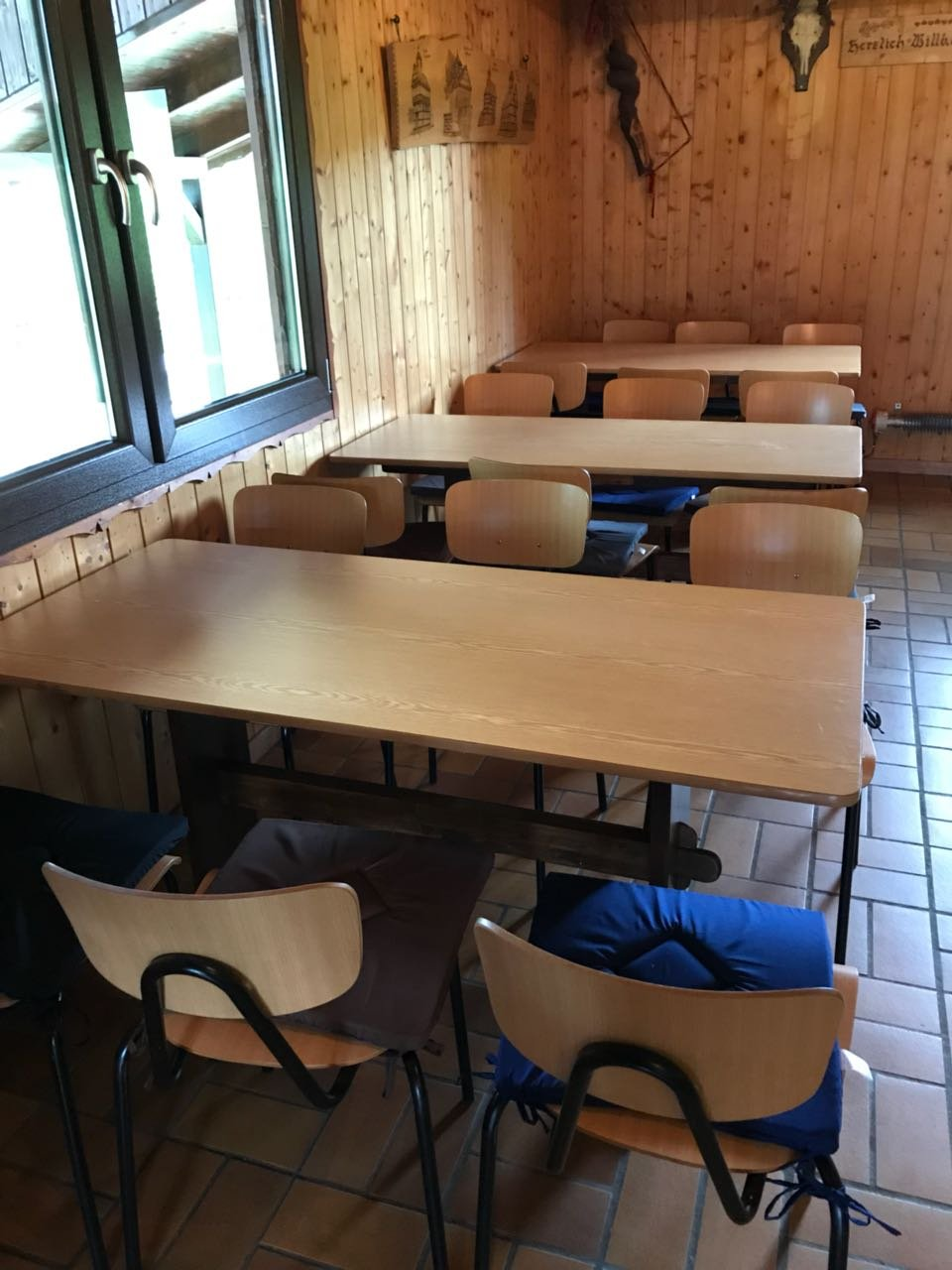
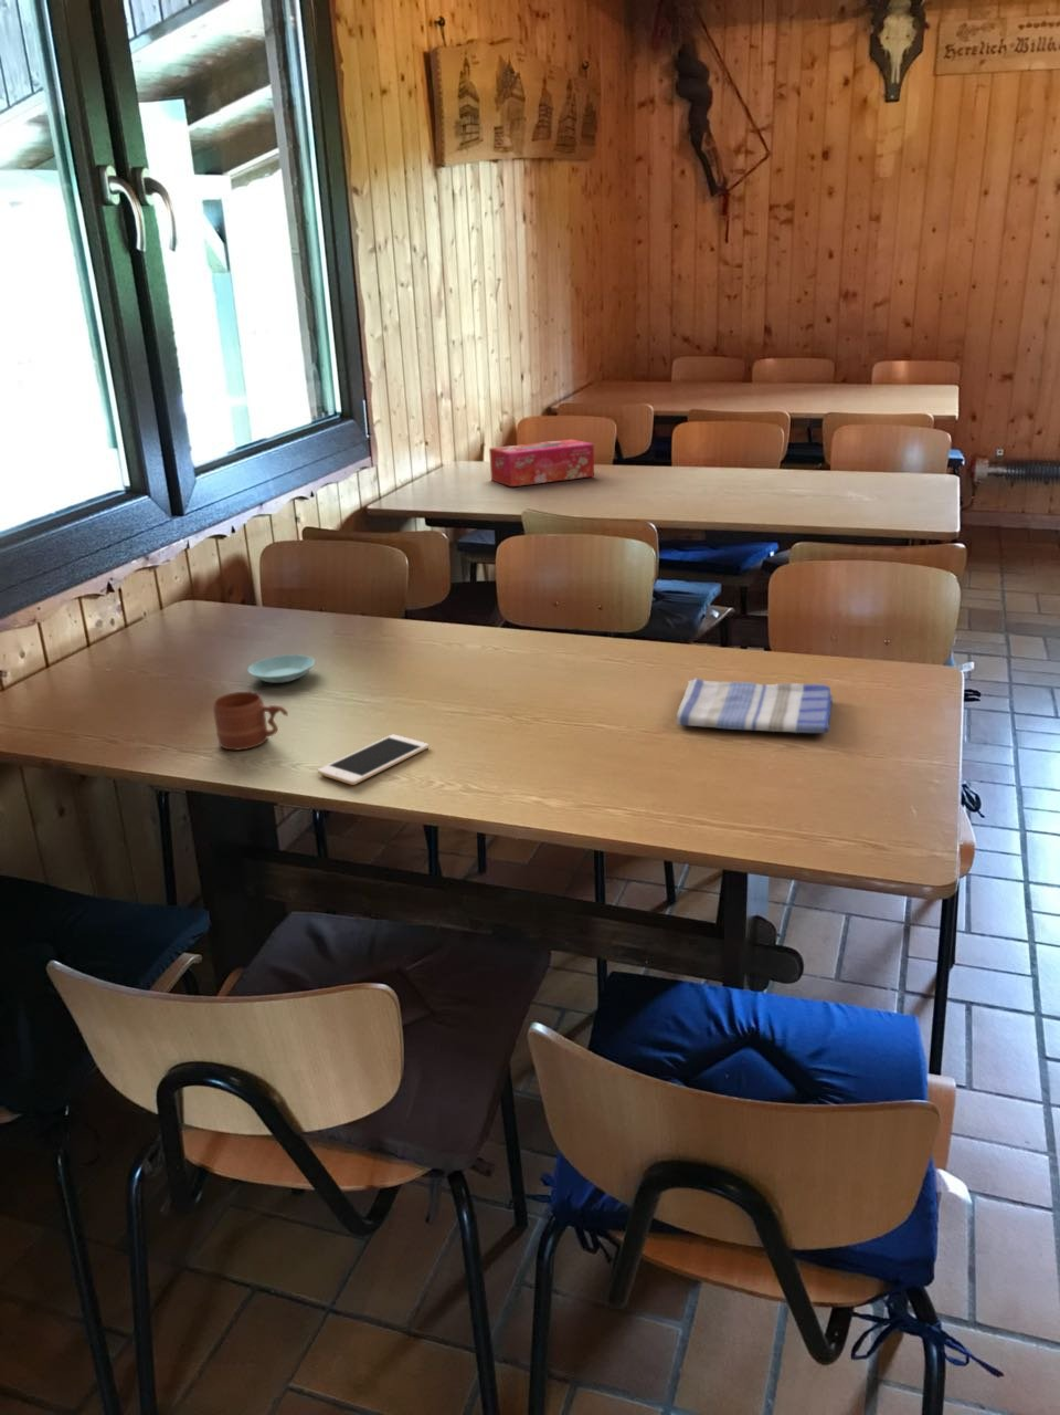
+ saucer [247,653,316,684]
+ tissue box [488,438,596,488]
+ mug [212,691,289,751]
+ dish towel [676,676,834,734]
+ cell phone [317,734,430,785]
